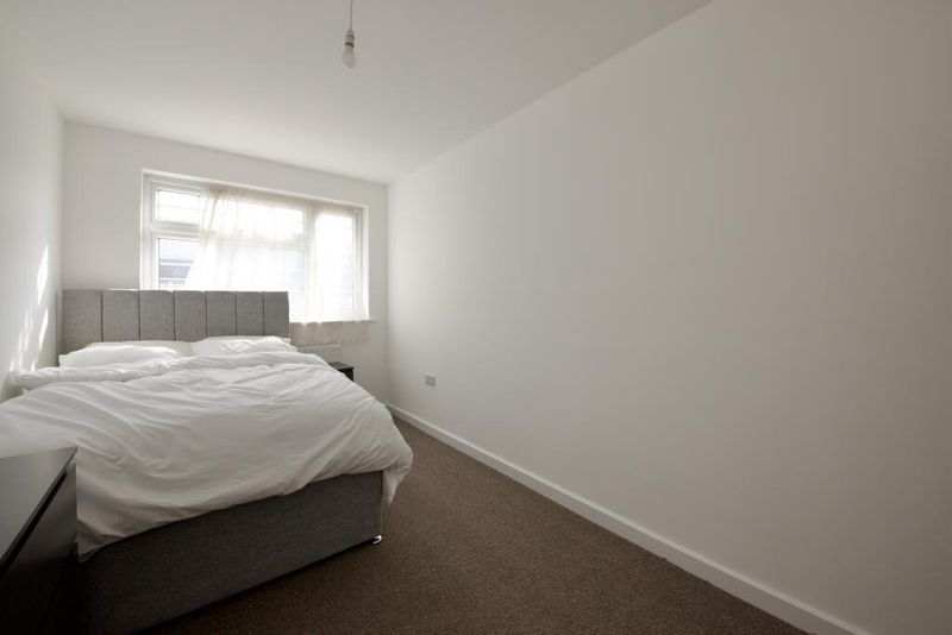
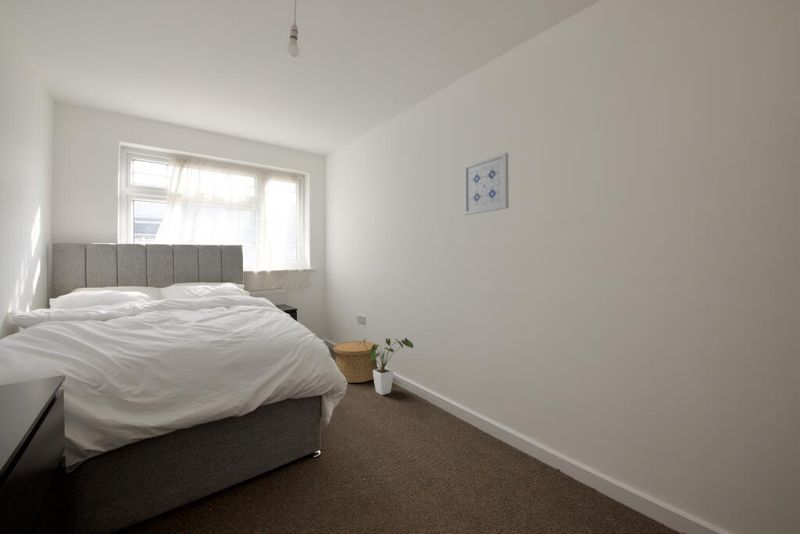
+ basket [333,340,379,384]
+ wall art [463,151,510,216]
+ house plant [361,337,414,396]
